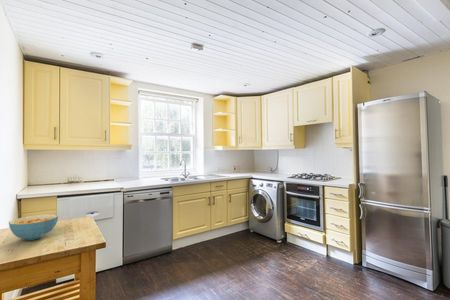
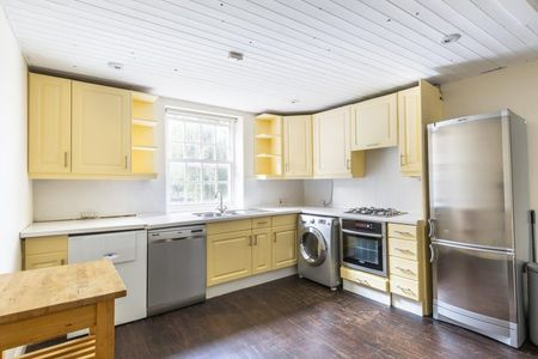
- cereal bowl [8,213,59,241]
